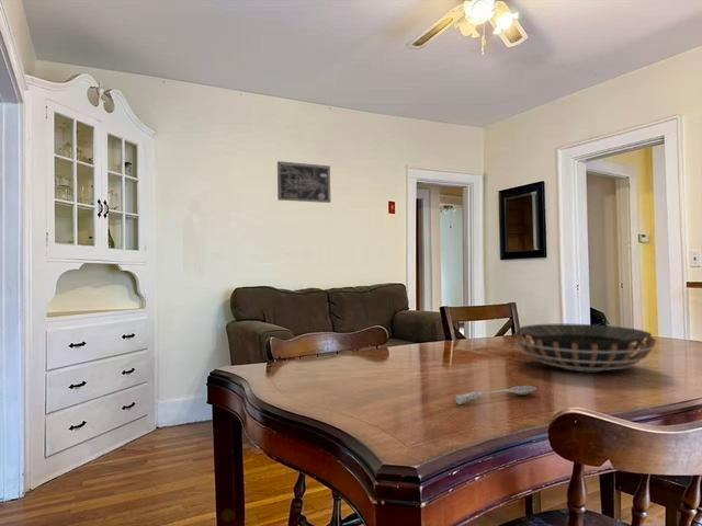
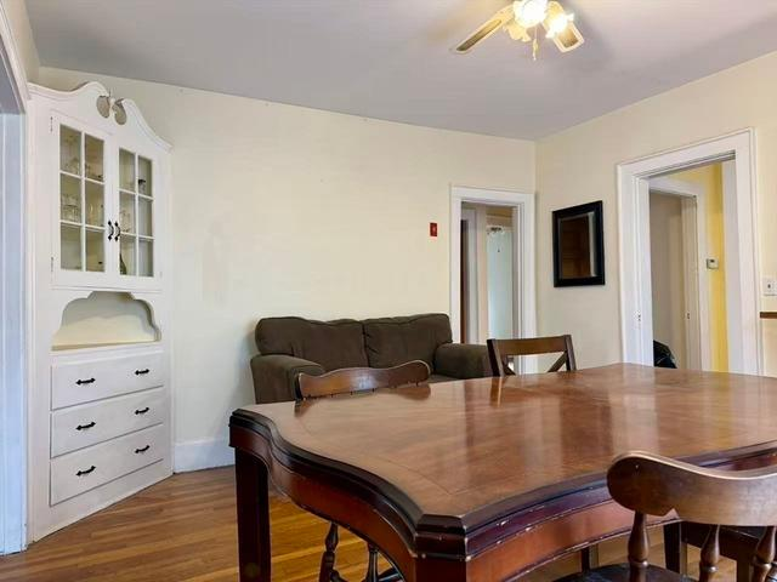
- decorative bowl [513,323,657,373]
- wall art [276,160,331,204]
- soupspoon [454,385,537,405]
